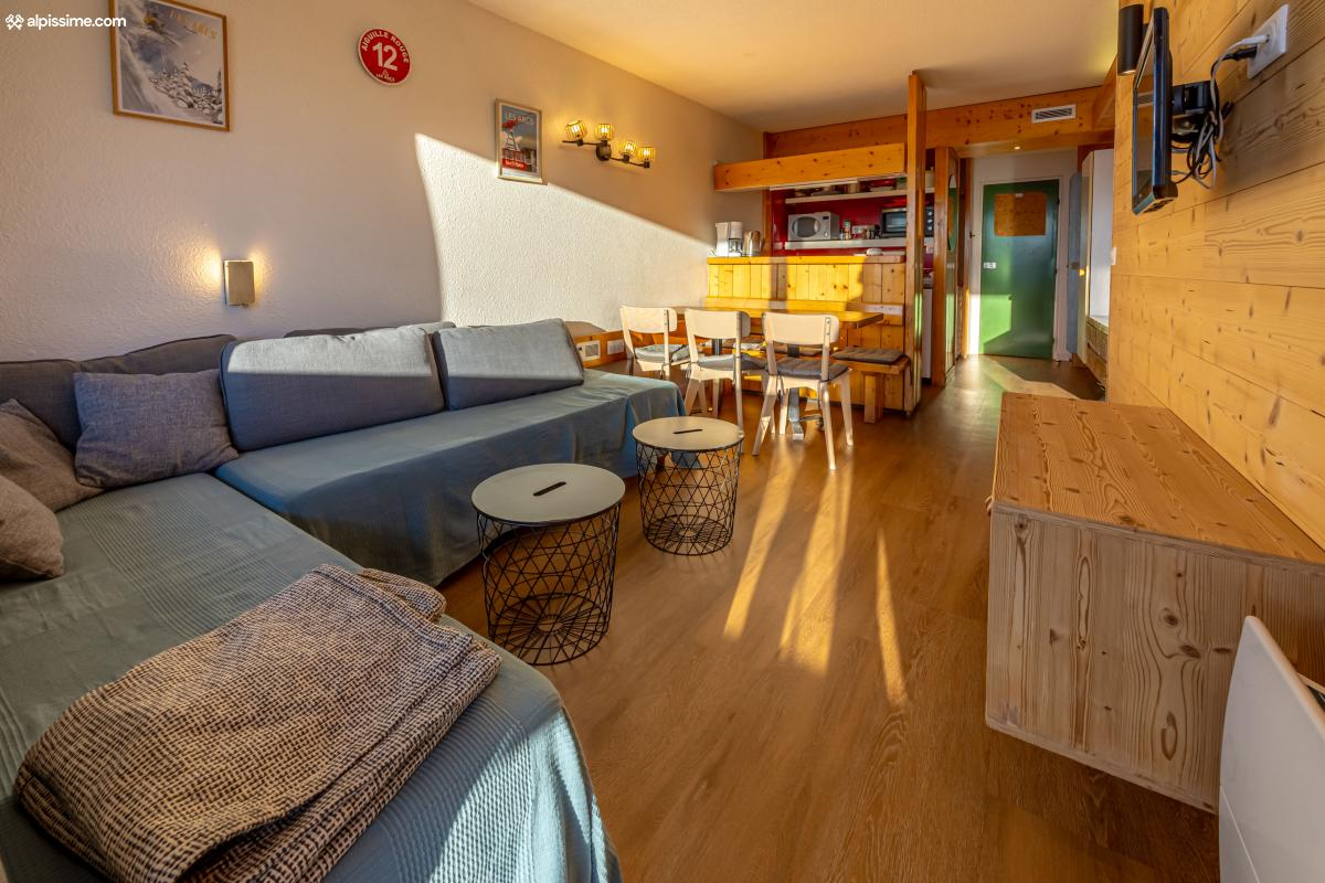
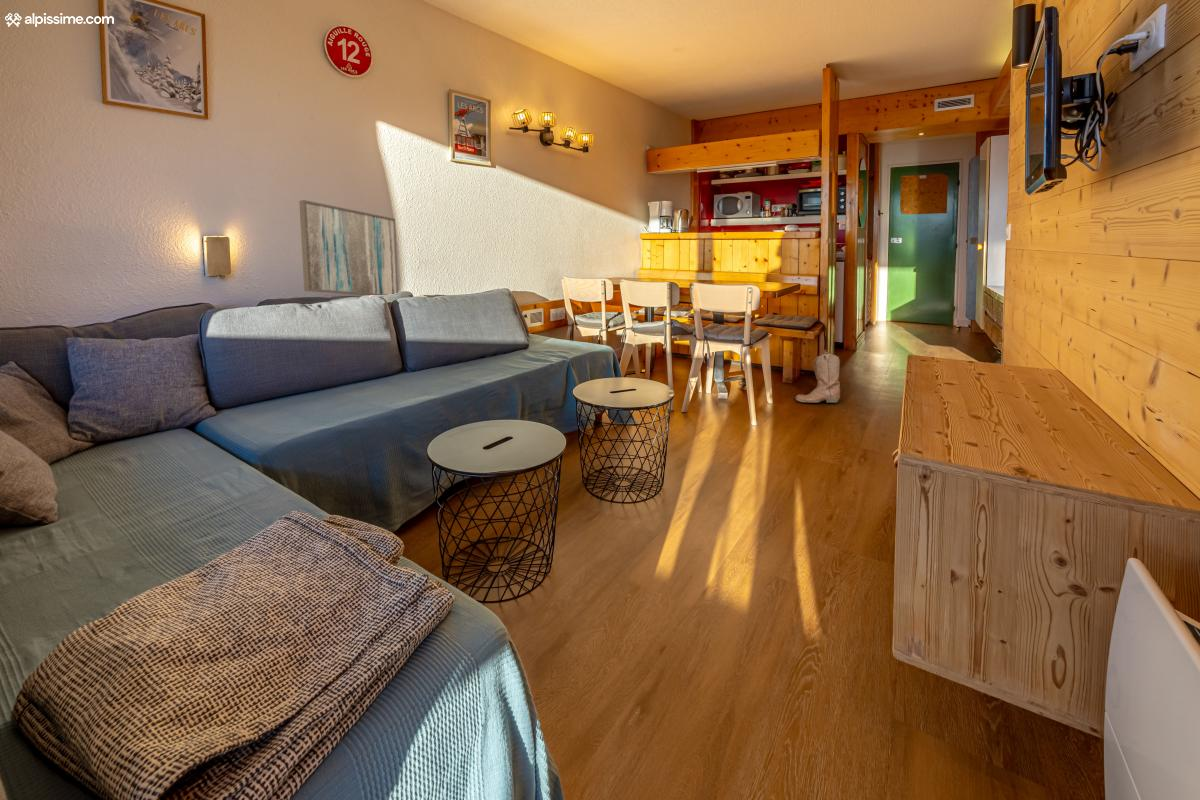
+ wall art [298,199,399,296]
+ boots [794,351,841,403]
